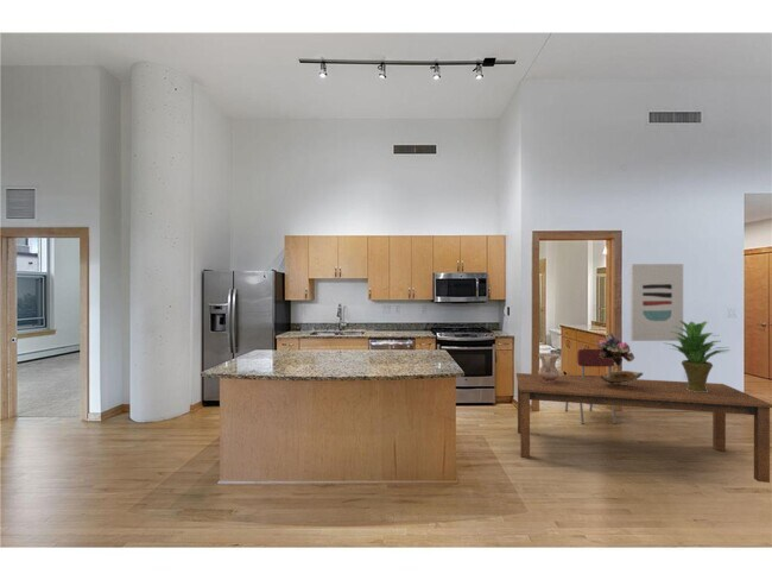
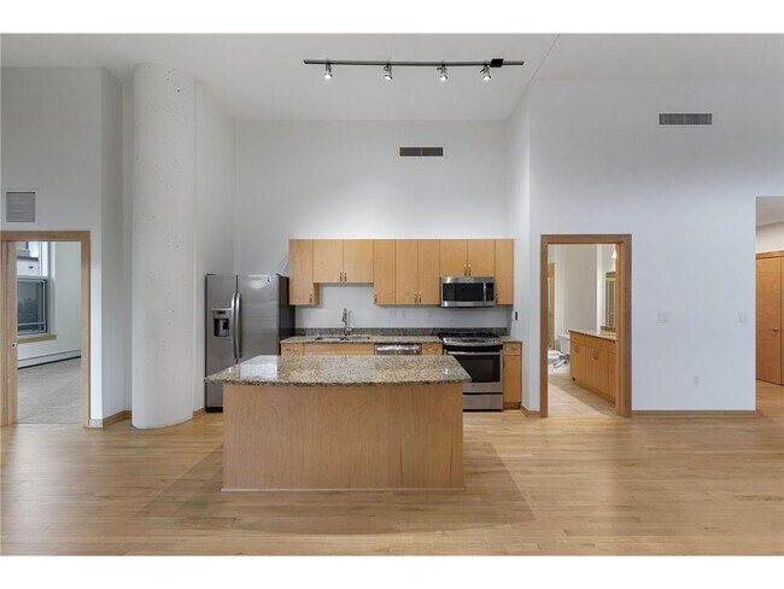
- ceramic jug [537,353,561,383]
- chair [564,348,618,425]
- wall art [629,263,684,342]
- bouquet [595,332,644,384]
- potted plant [662,321,730,392]
- dining table [515,372,772,484]
